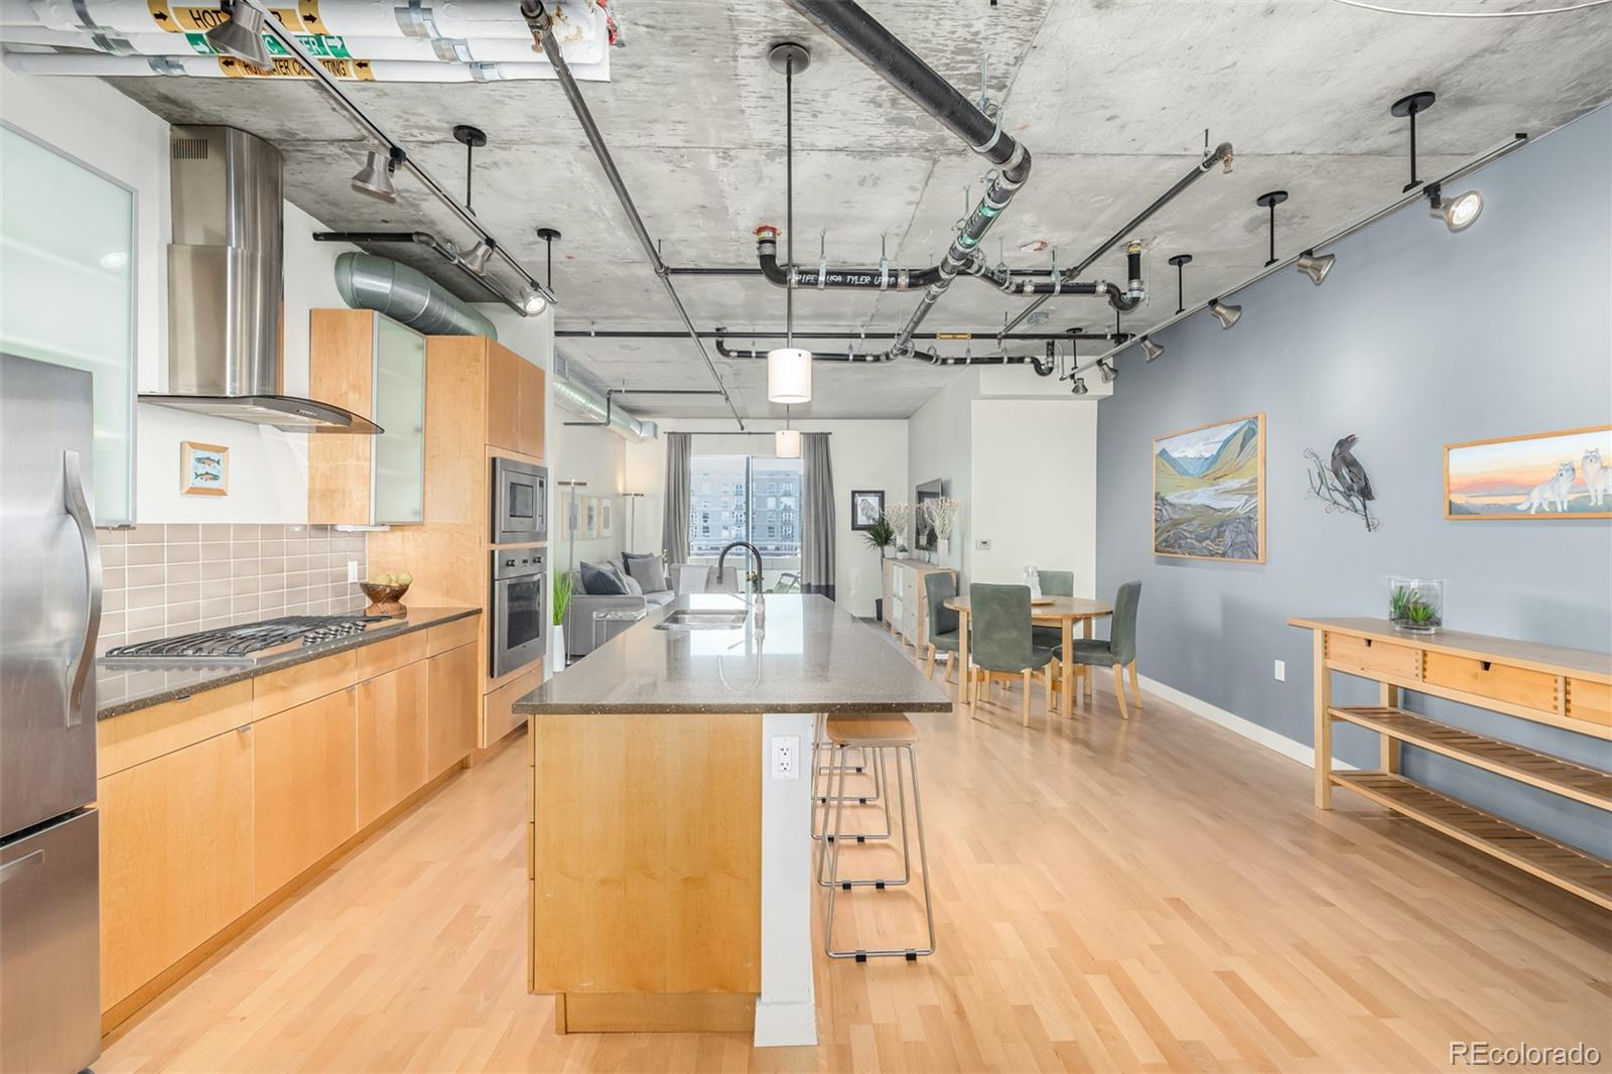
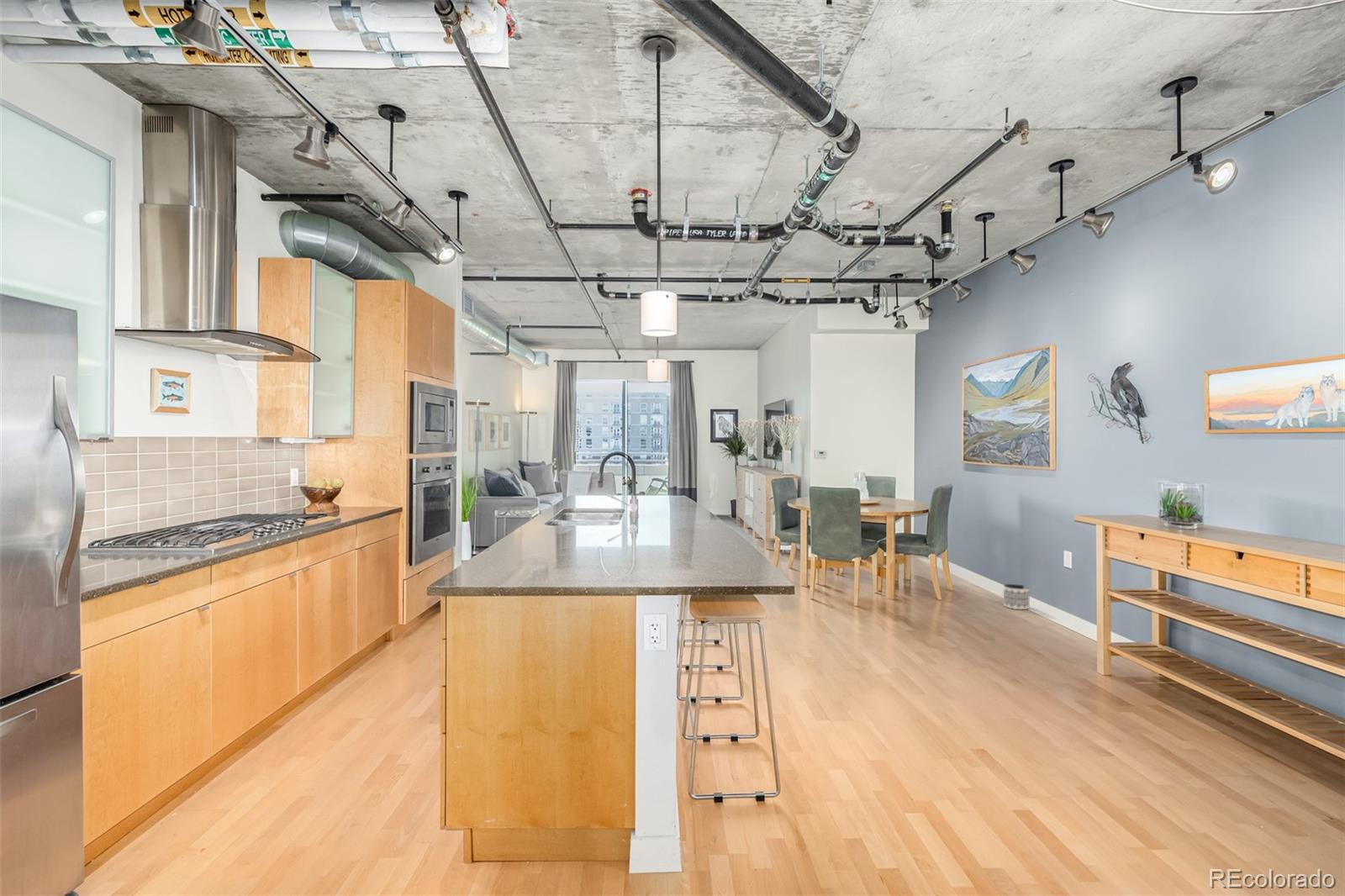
+ planter [1003,583,1030,610]
